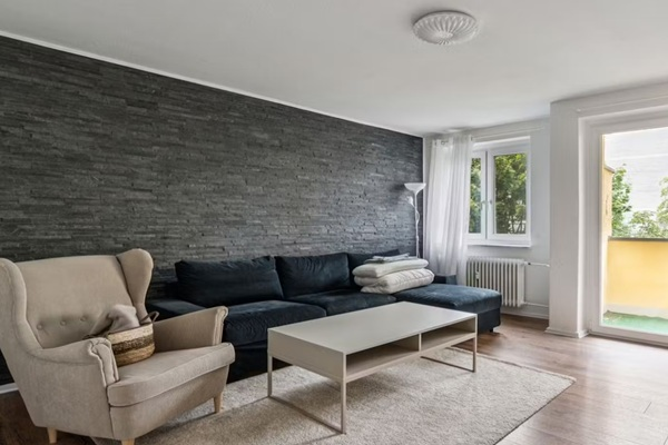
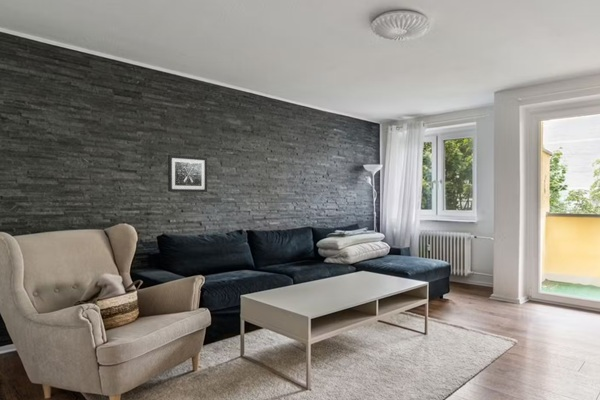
+ wall art [167,154,208,193]
